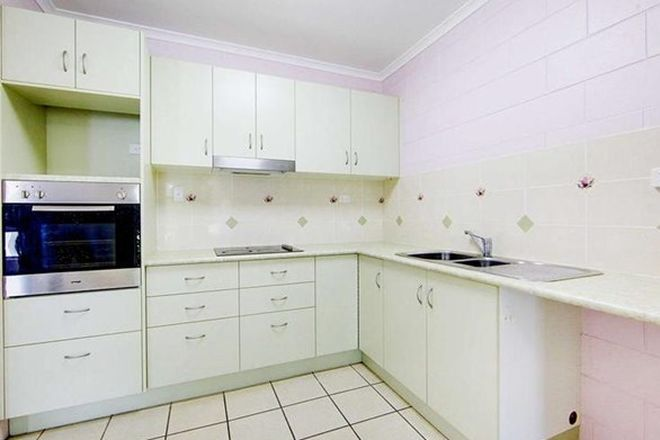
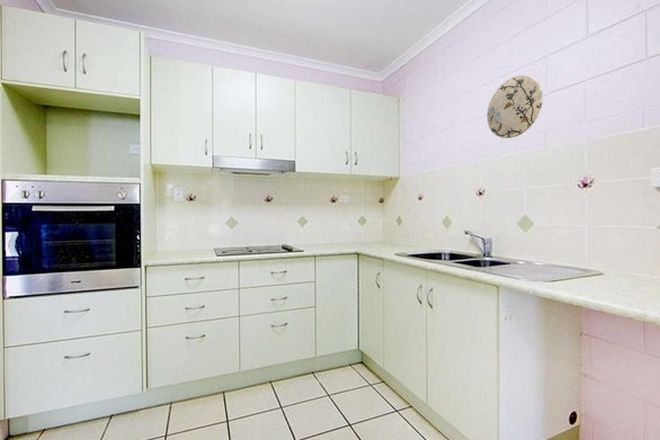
+ decorative plate [486,75,544,139]
